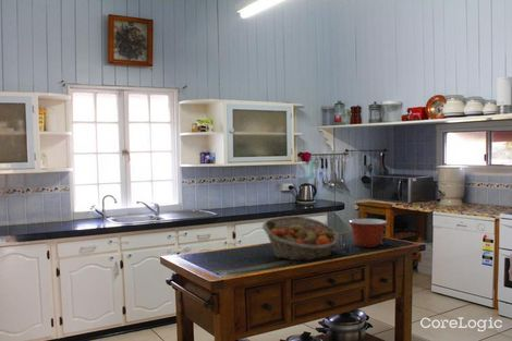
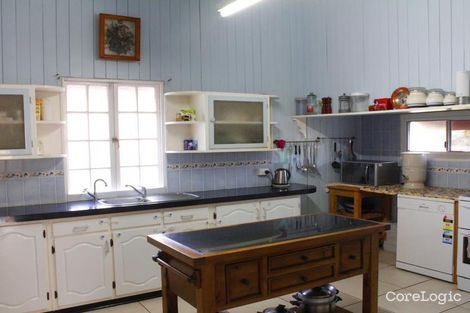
- fruit basket [261,215,341,261]
- mixing bowl [348,218,388,248]
